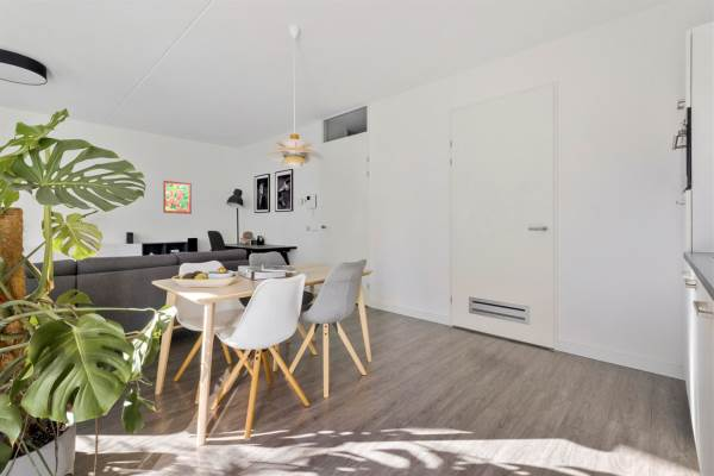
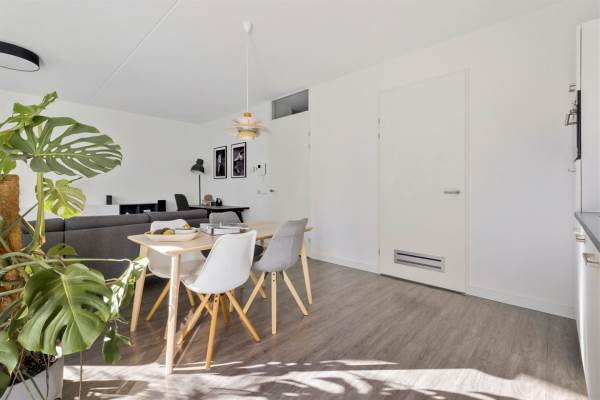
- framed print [162,180,193,215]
